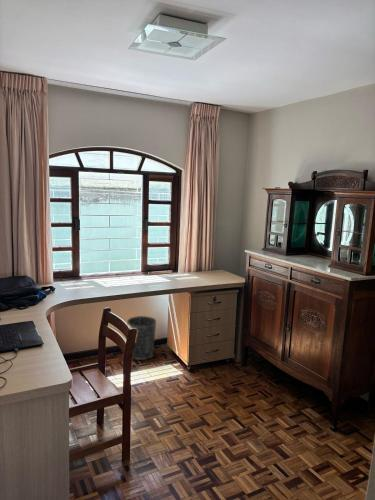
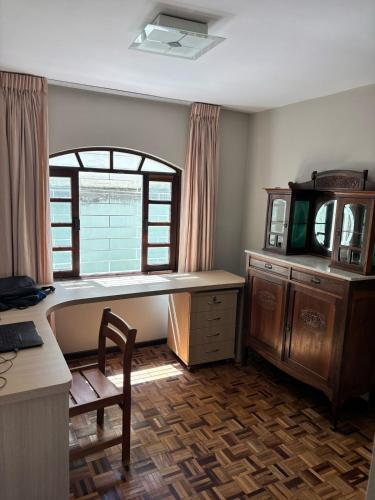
- wastebasket [126,315,157,361]
